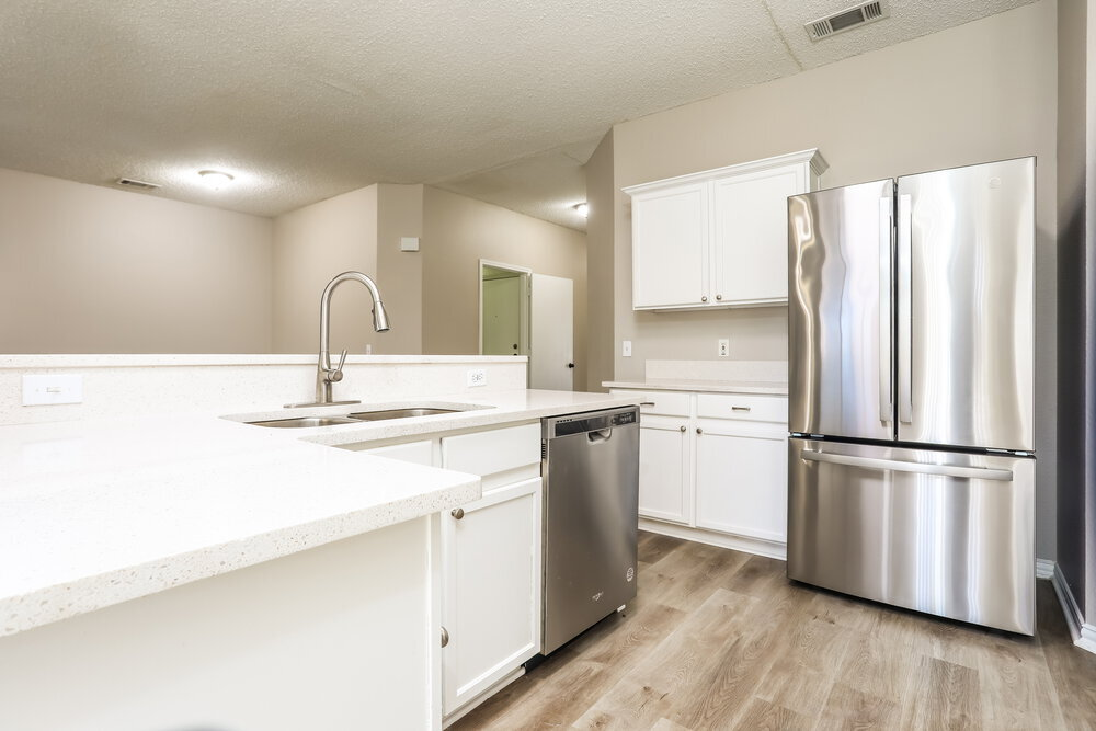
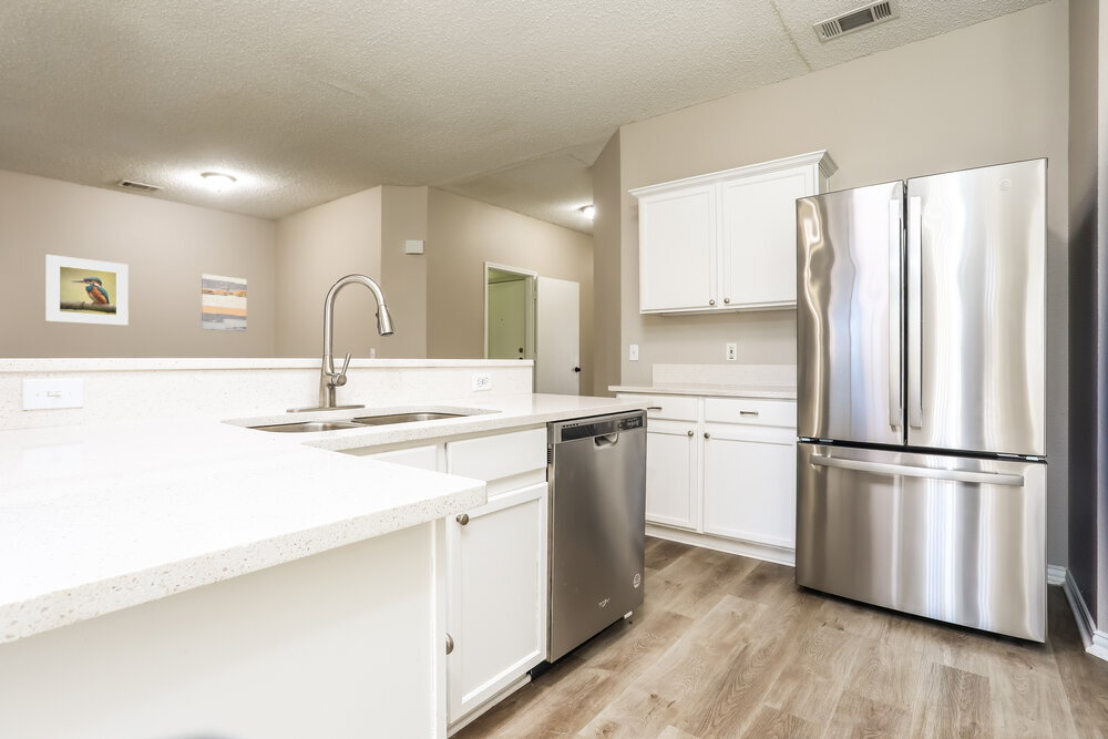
+ wall art [201,273,248,332]
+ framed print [45,254,130,327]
